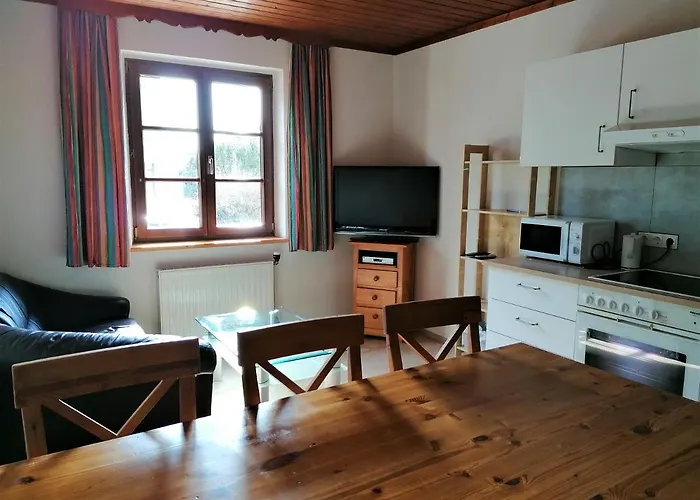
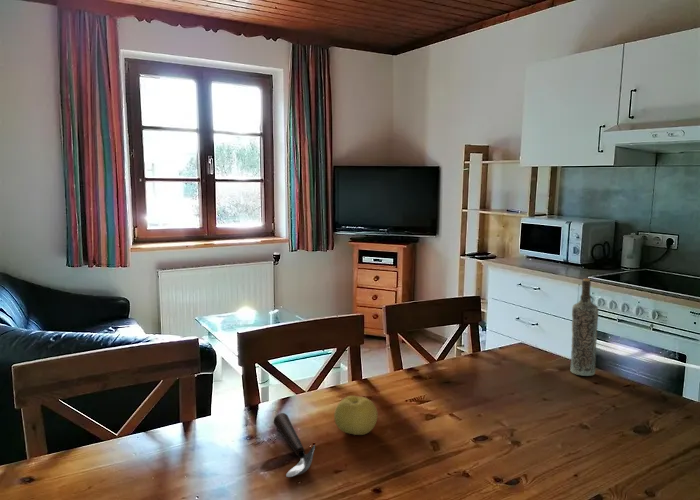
+ bottle [569,278,599,377]
+ fruit [333,395,378,436]
+ spoon [273,412,316,478]
